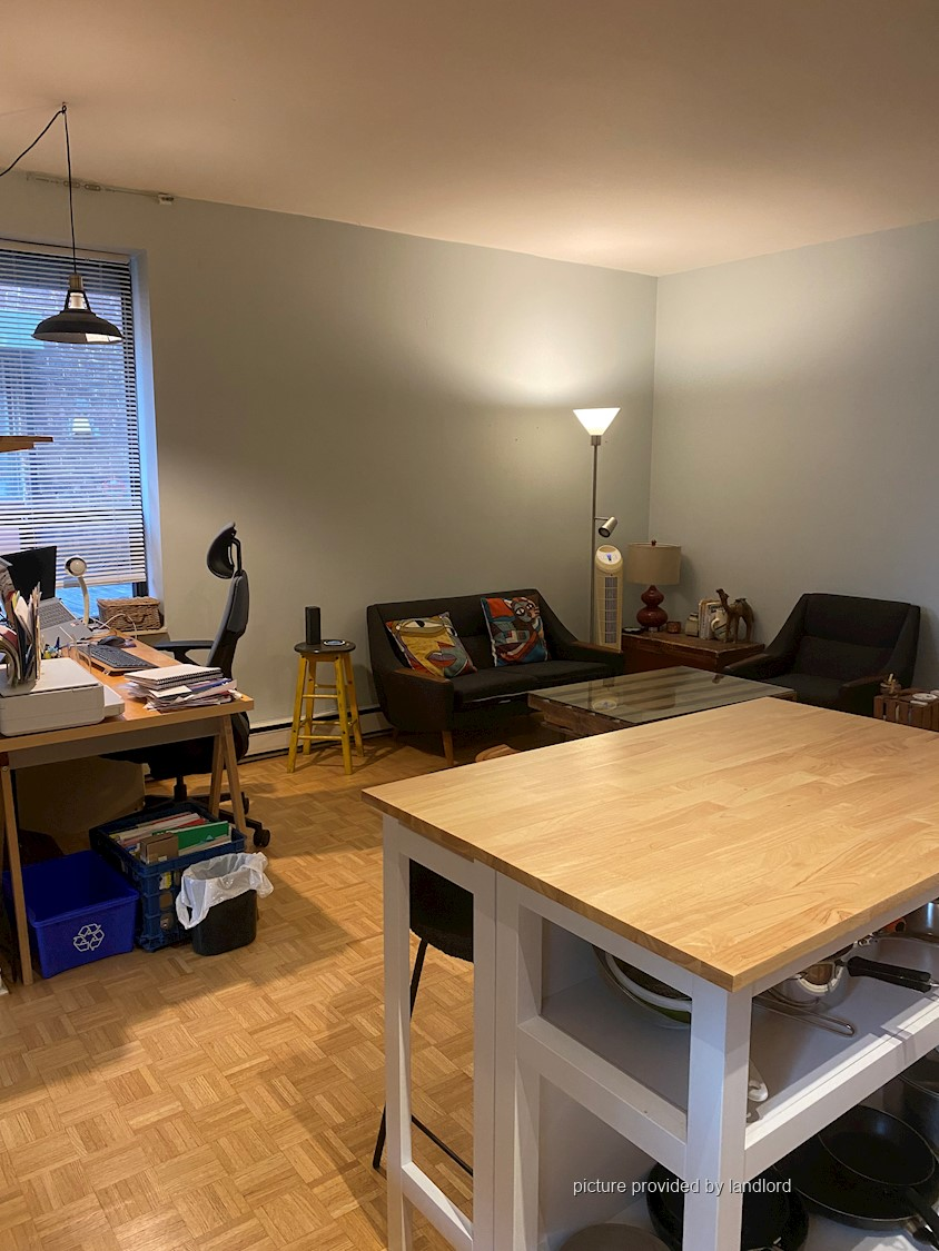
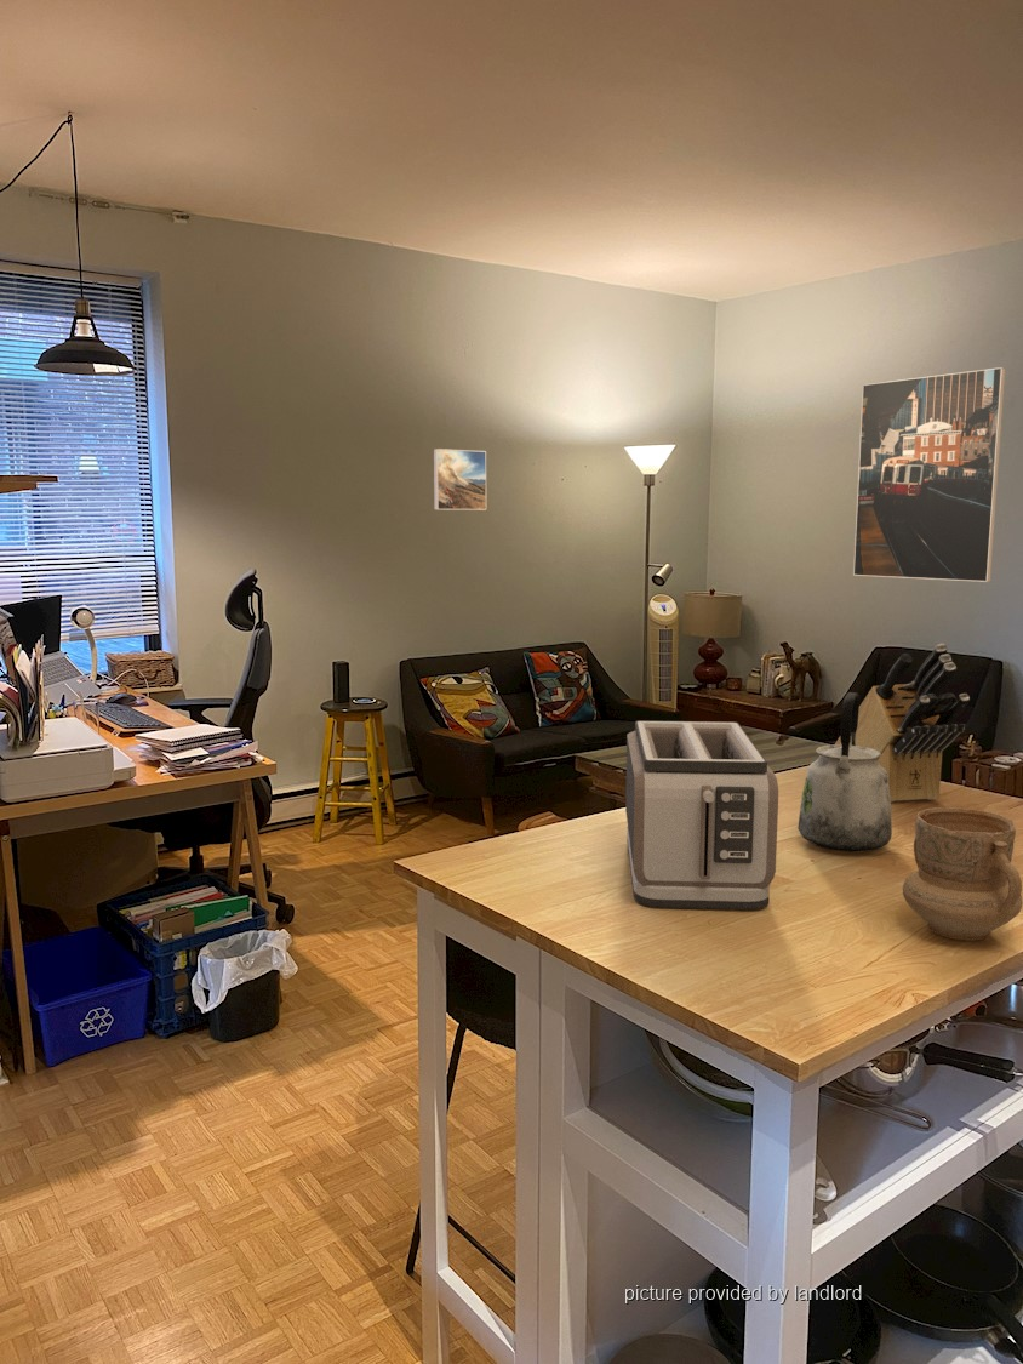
+ mug [902,806,1023,941]
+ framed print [433,447,487,512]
+ knife block [834,643,971,804]
+ kettle [796,691,893,854]
+ toaster [624,720,779,911]
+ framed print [852,366,1006,583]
